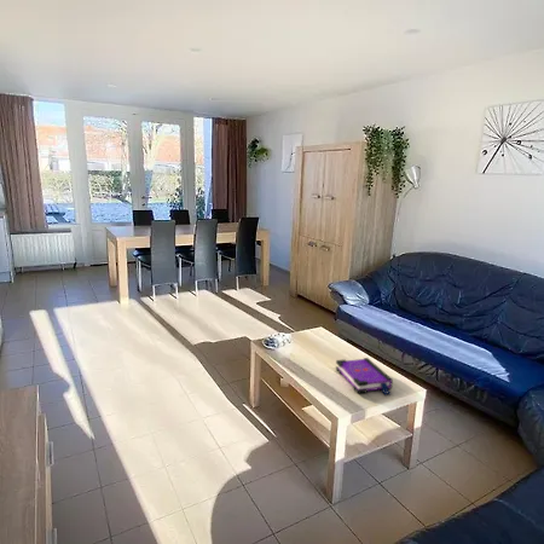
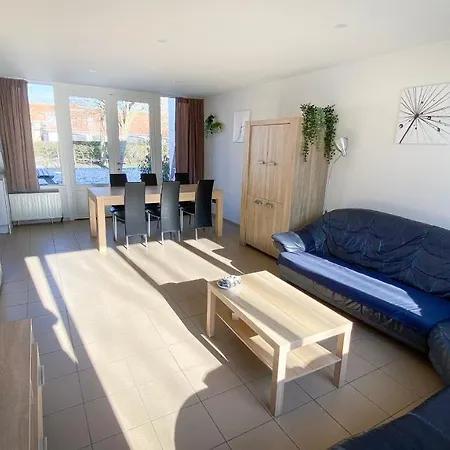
- board game [335,357,394,397]
